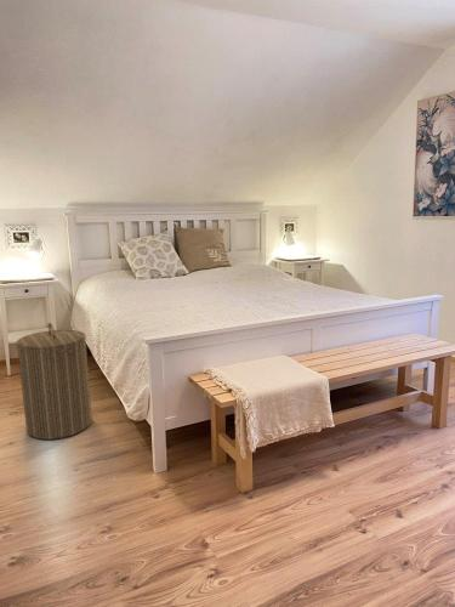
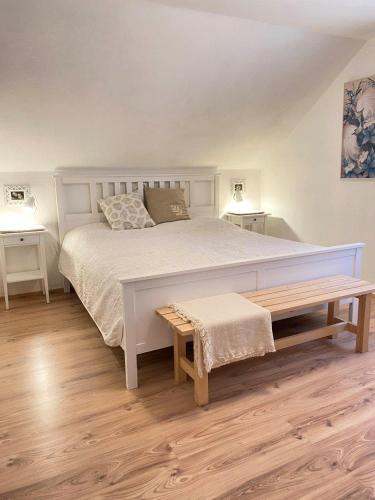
- laundry hamper [16,322,93,441]
